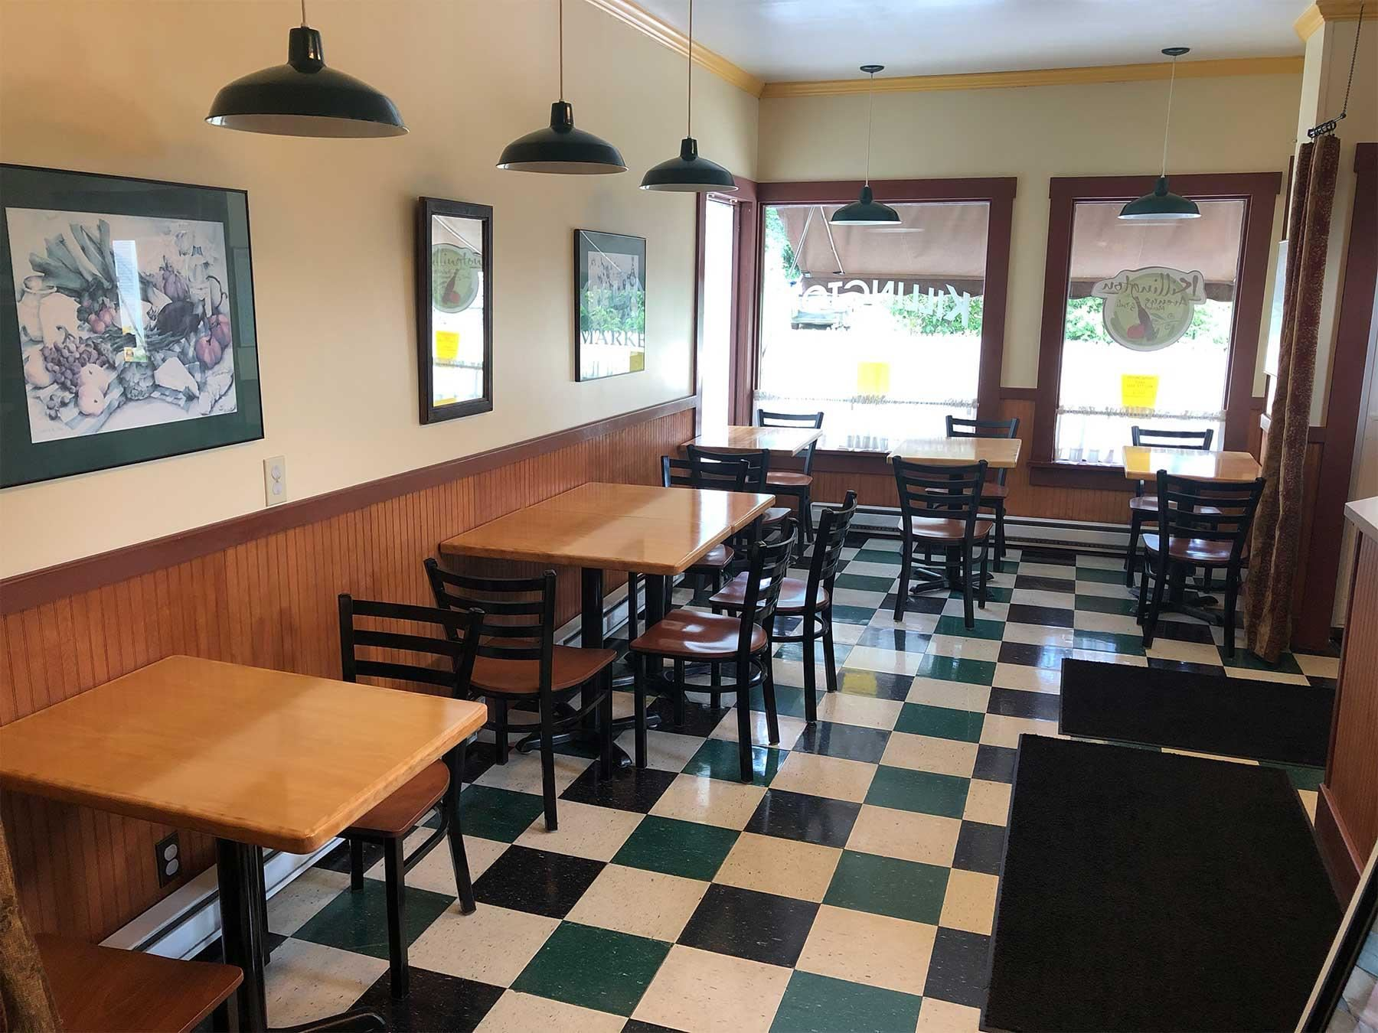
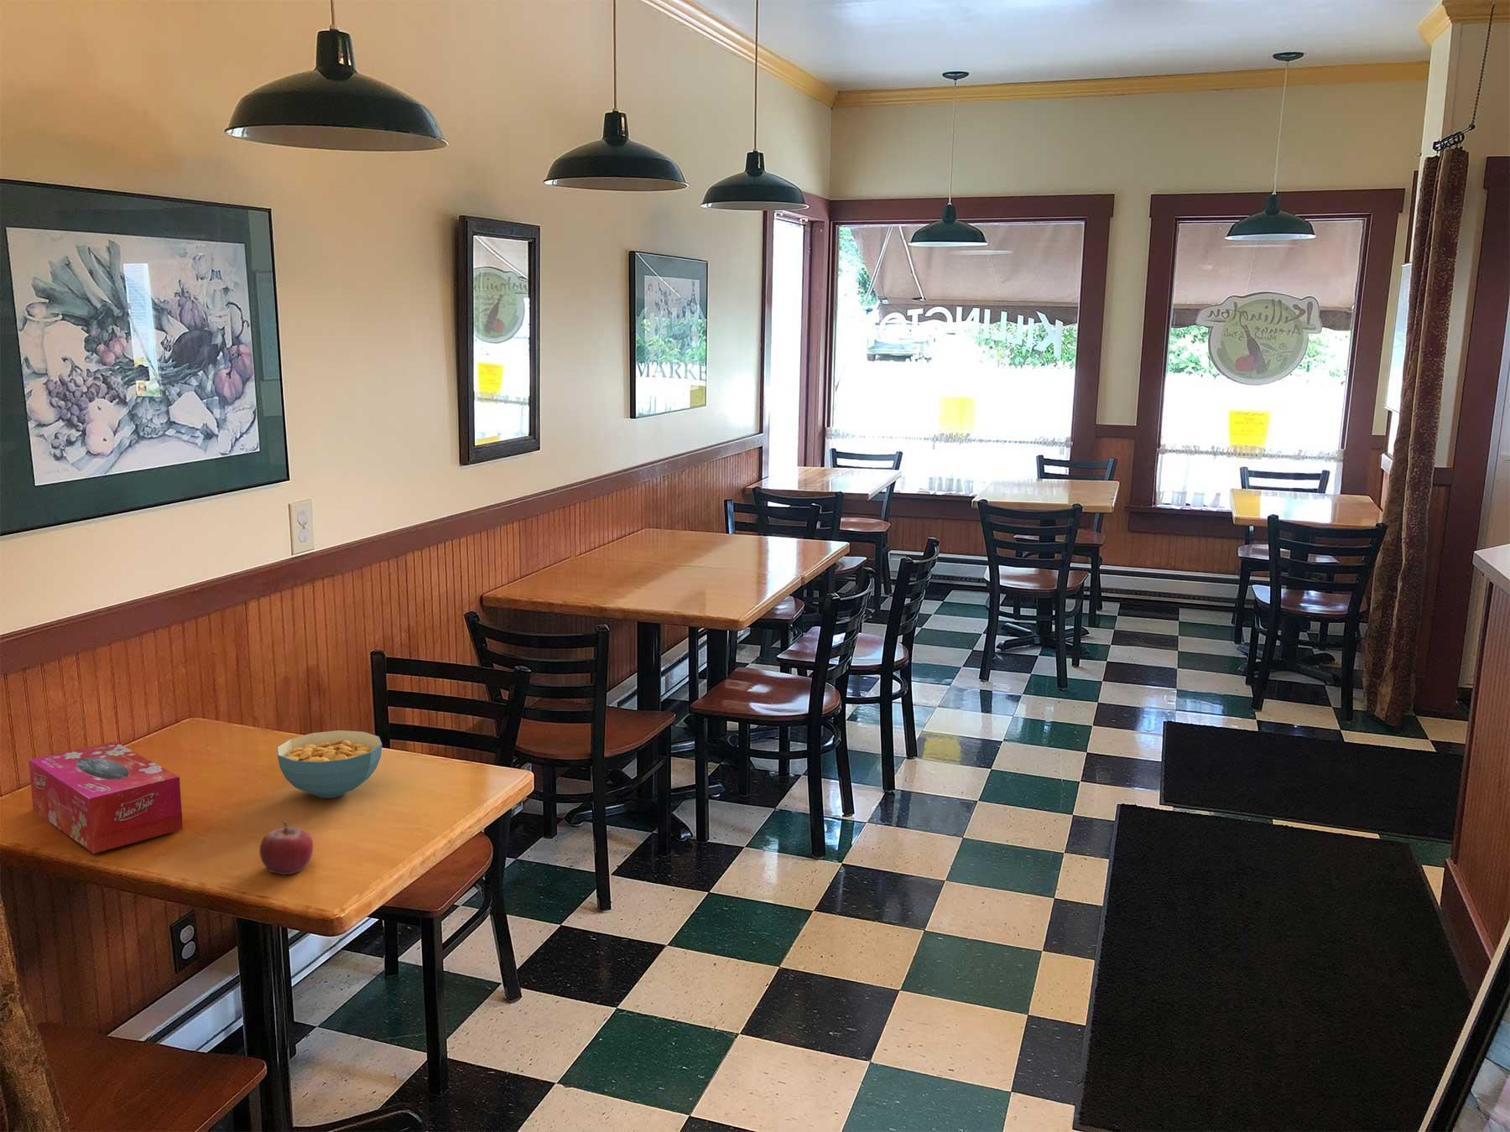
+ fruit [258,820,314,875]
+ tissue box [27,741,184,855]
+ cereal bowl [276,730,383,799]
